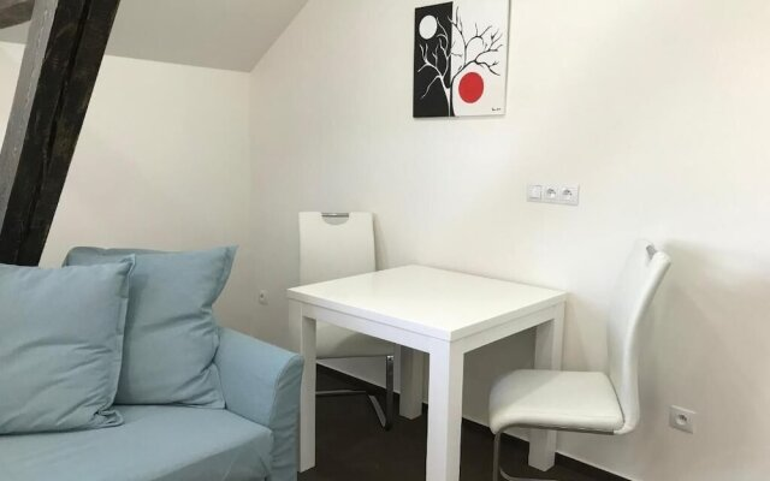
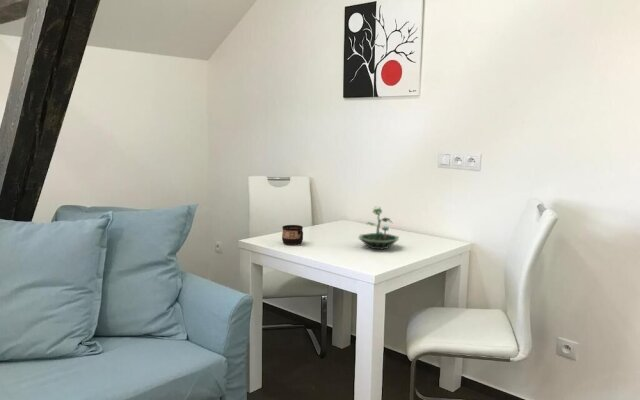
+ cup [281,224,304,246]
+ terrarium [357,205,400,250]
